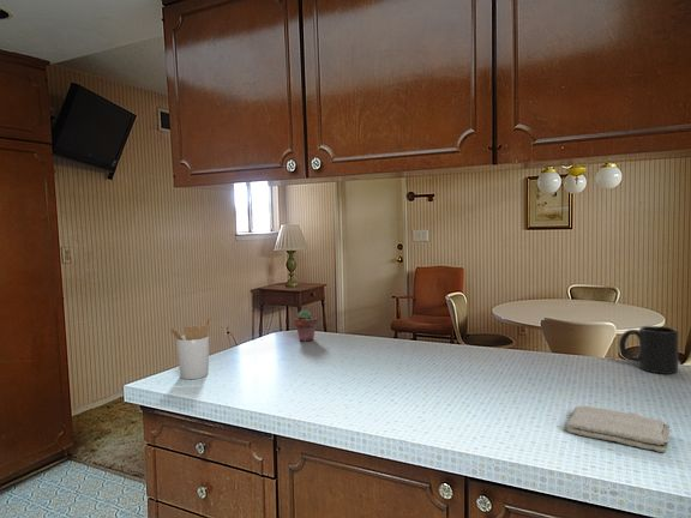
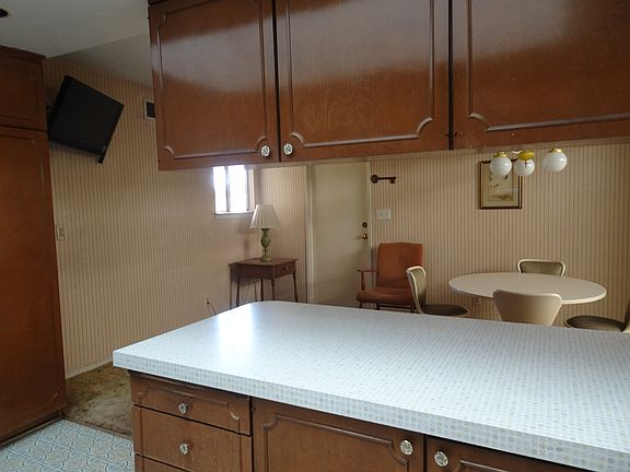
- potted succulent [294,308,318,343]
- washcloth [565,404,671,453]
- mug [618,325,679,375]
- utensil holder [168,315,212,380]
